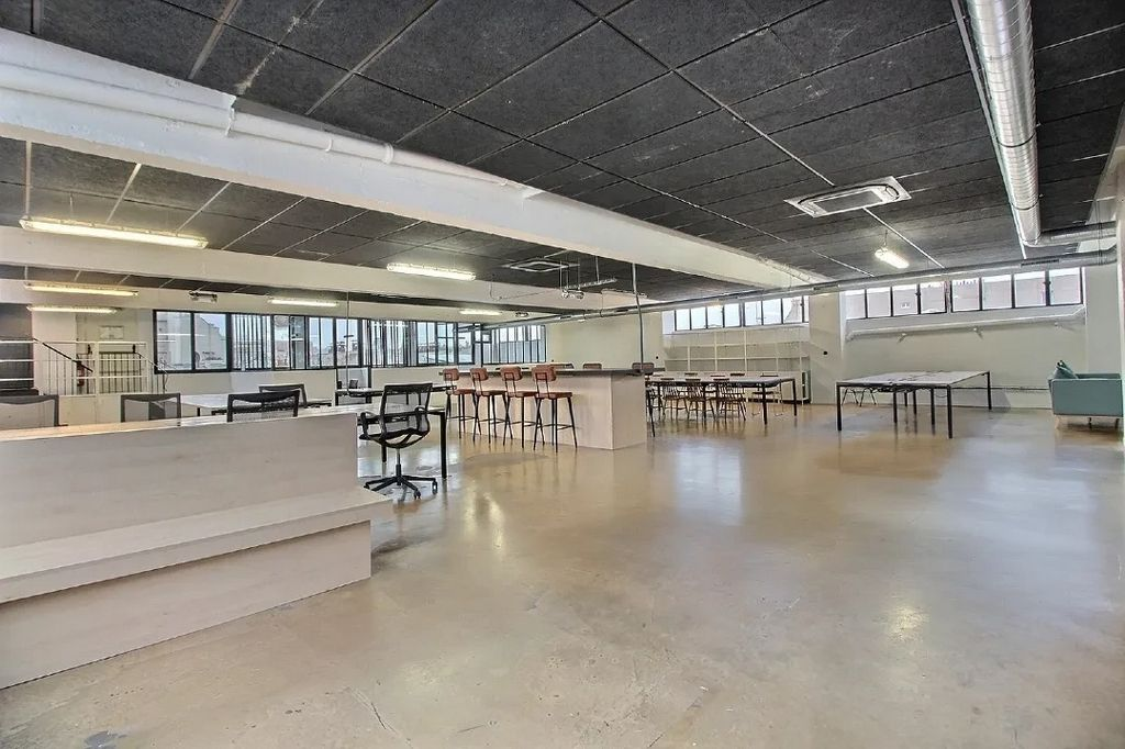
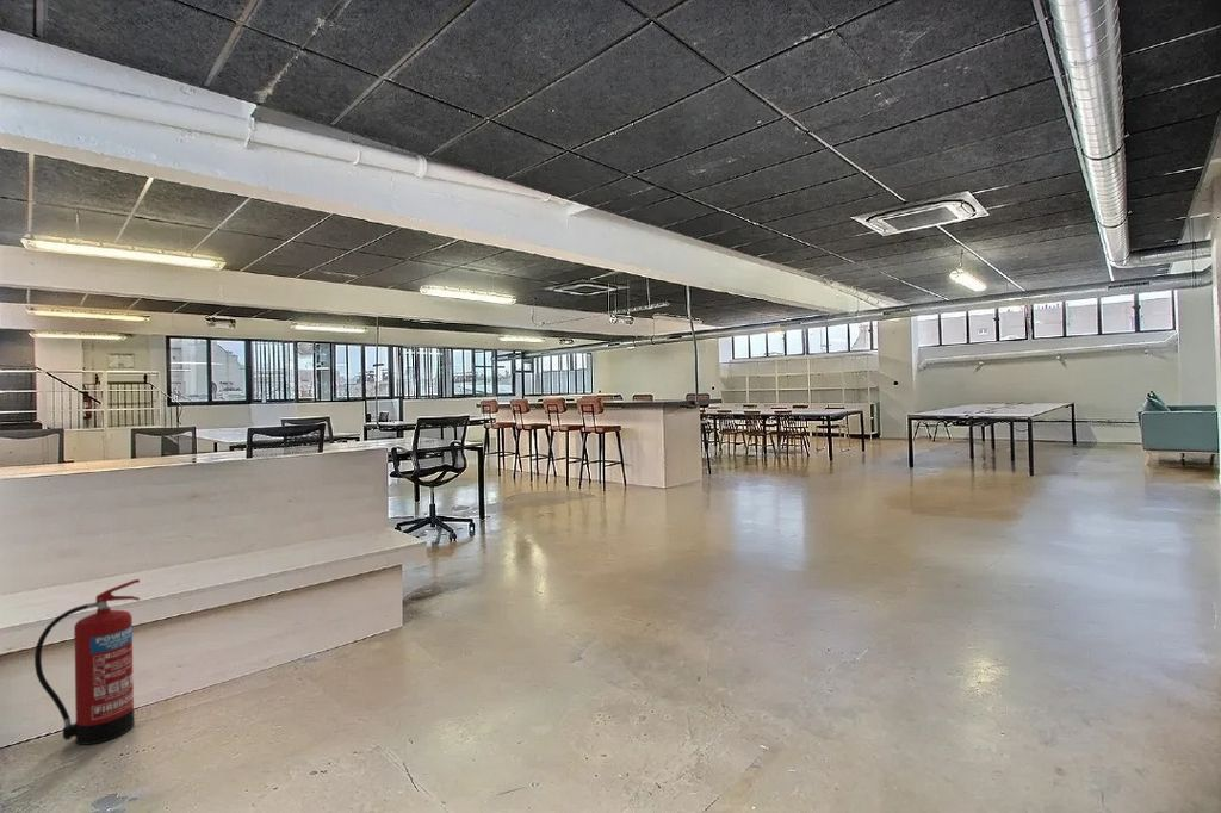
+ fire extinguisher [33,578,141,746]
